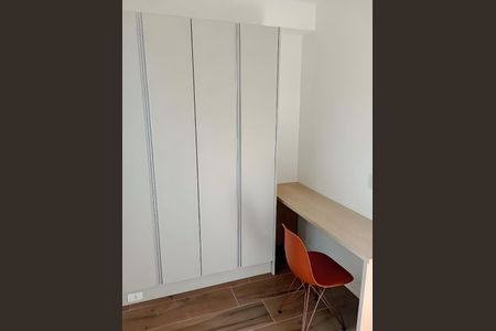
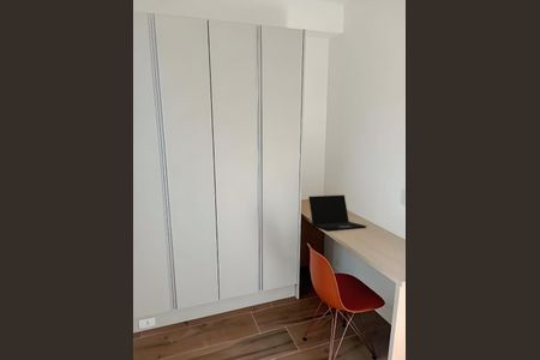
+ laptop [307,194,367,232]
